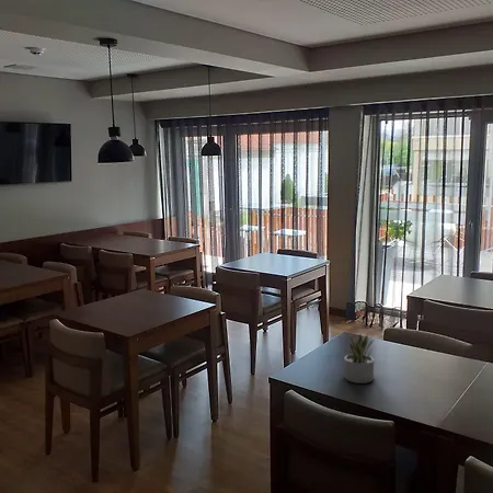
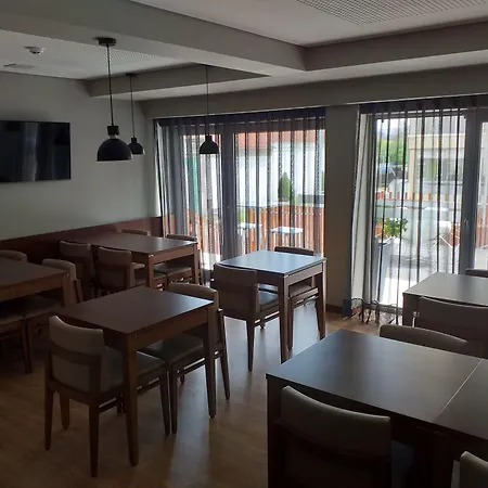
- succulent plant [343,333,375,385]
